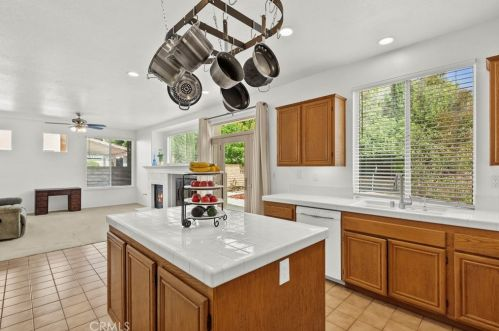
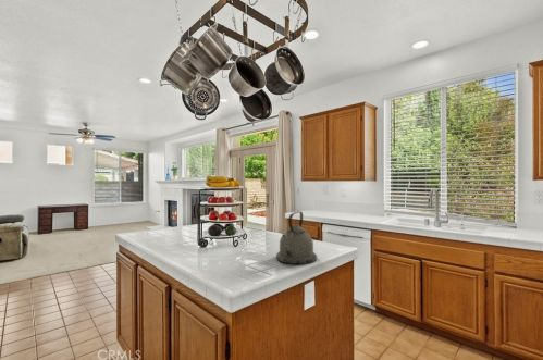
+ kettle [275,211,318,265]
